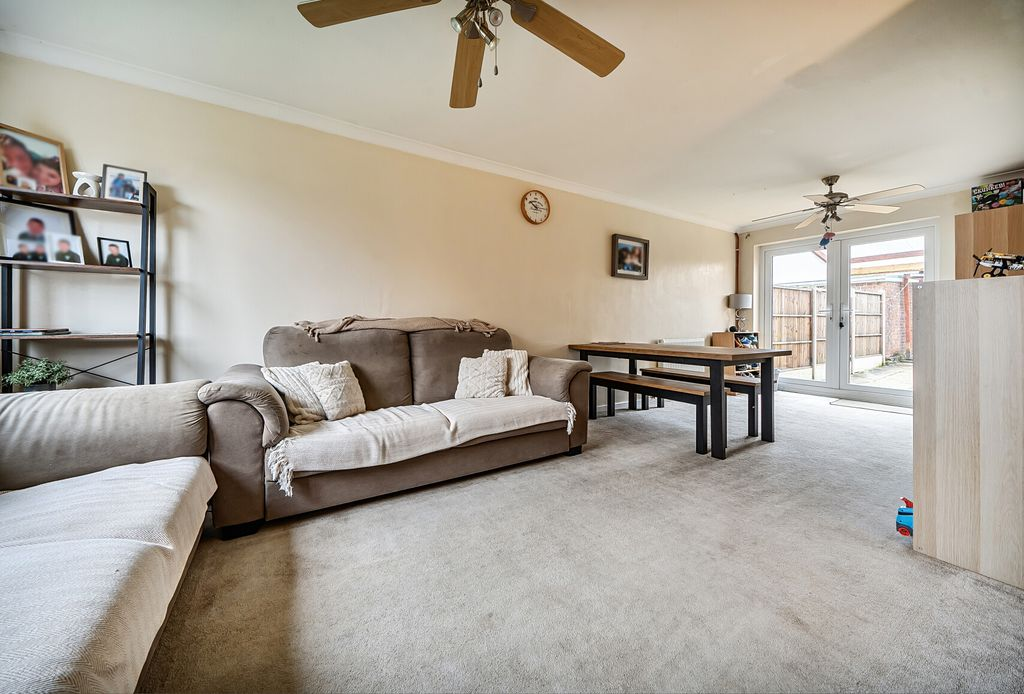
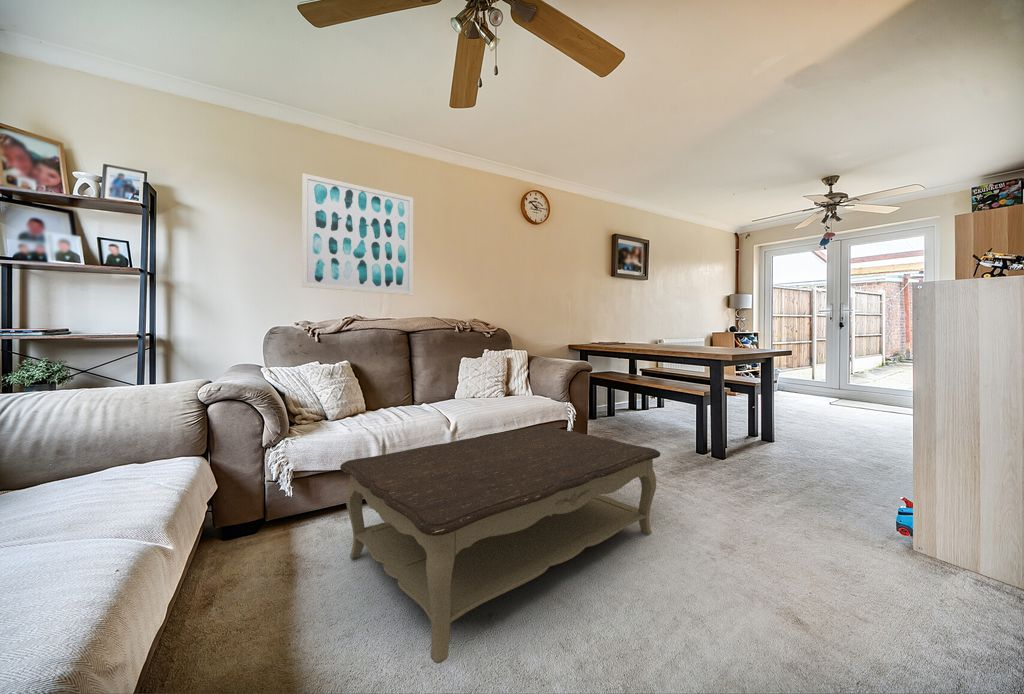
+ coffee table [339,424,661,664]
+ wall art [301,172,414,297]
